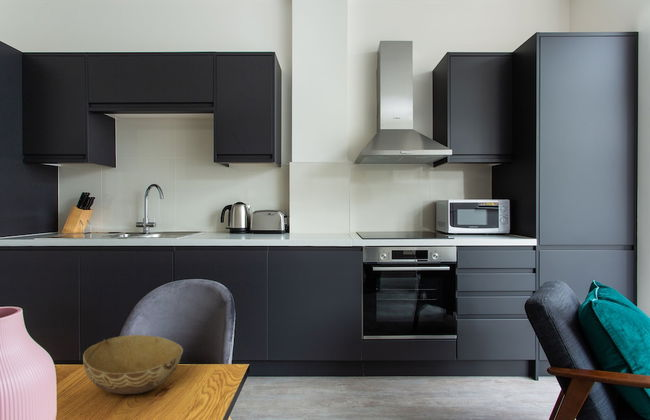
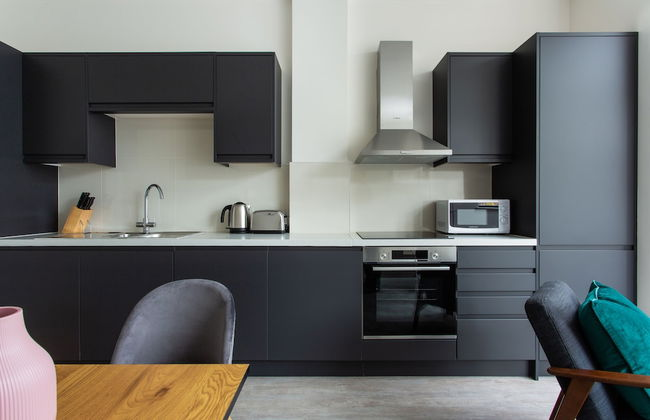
- bowl [82,334,184,395]
